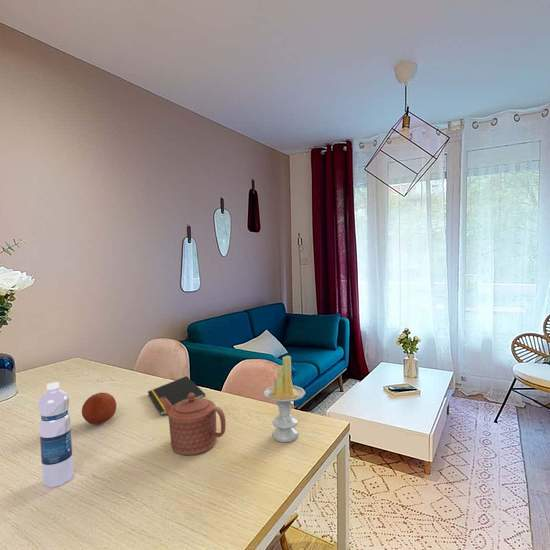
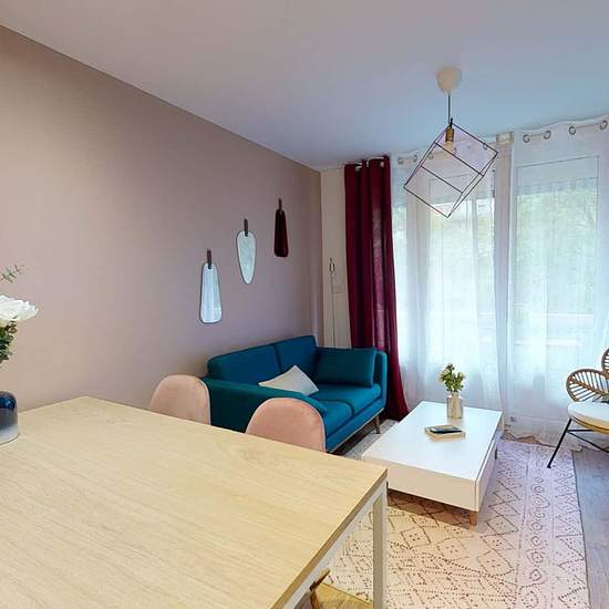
- water bottle [37,381,74,488]
- fruit [81,392,117,425]
- teapot [160,393,227,456]
- candle [263,355,306,443]
- notepad [147,375,206,417]
